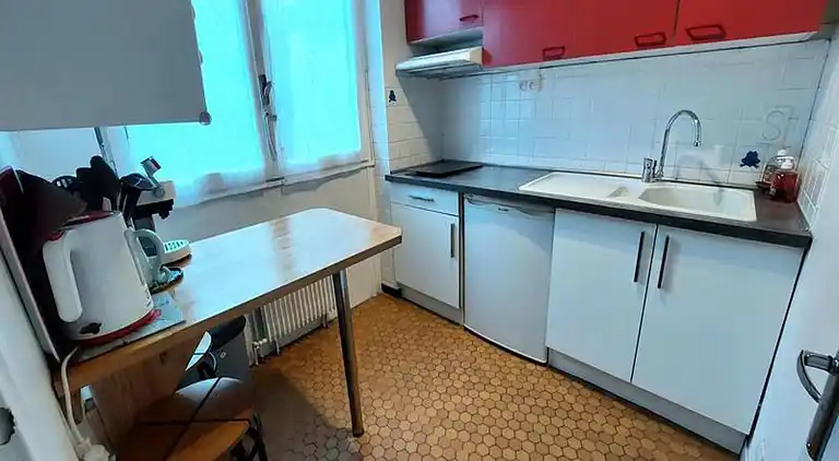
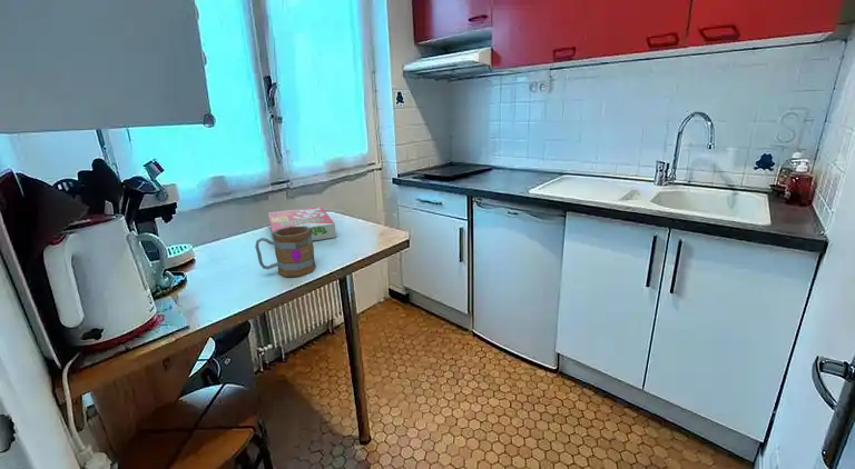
+ mug [254,226,317,278]
+ cereal box [267,206,337,247]
